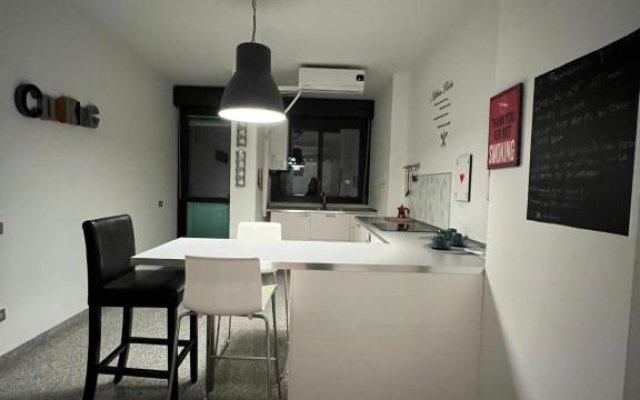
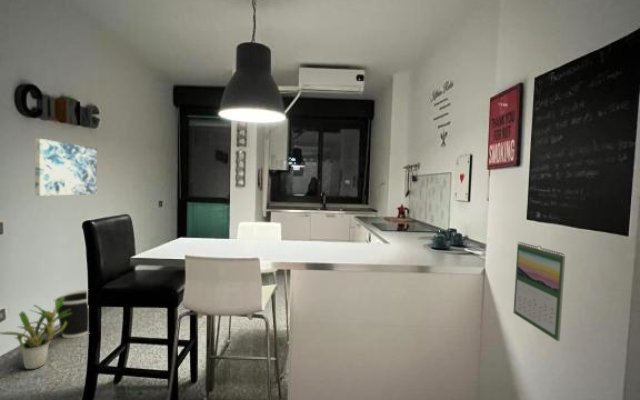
+ wall art [34,138,98,197]
+ potted plant [0,297,72,370]
+ wastebasket [53,289,89,339]
+ calendar [512,241,566,342]
